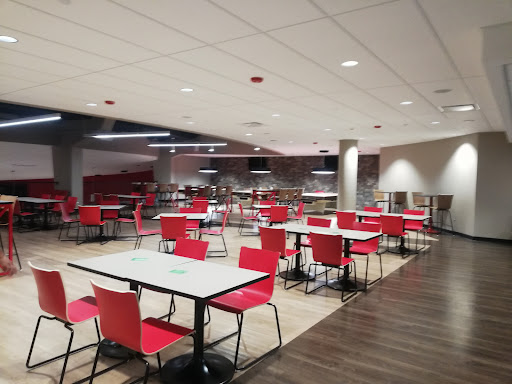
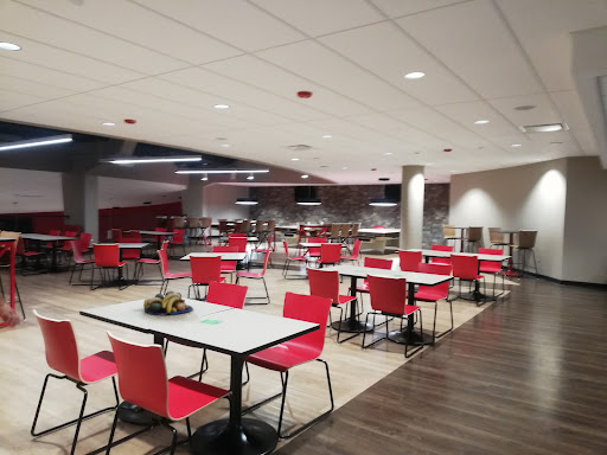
+ fruit bowl [142,290,193,316]
